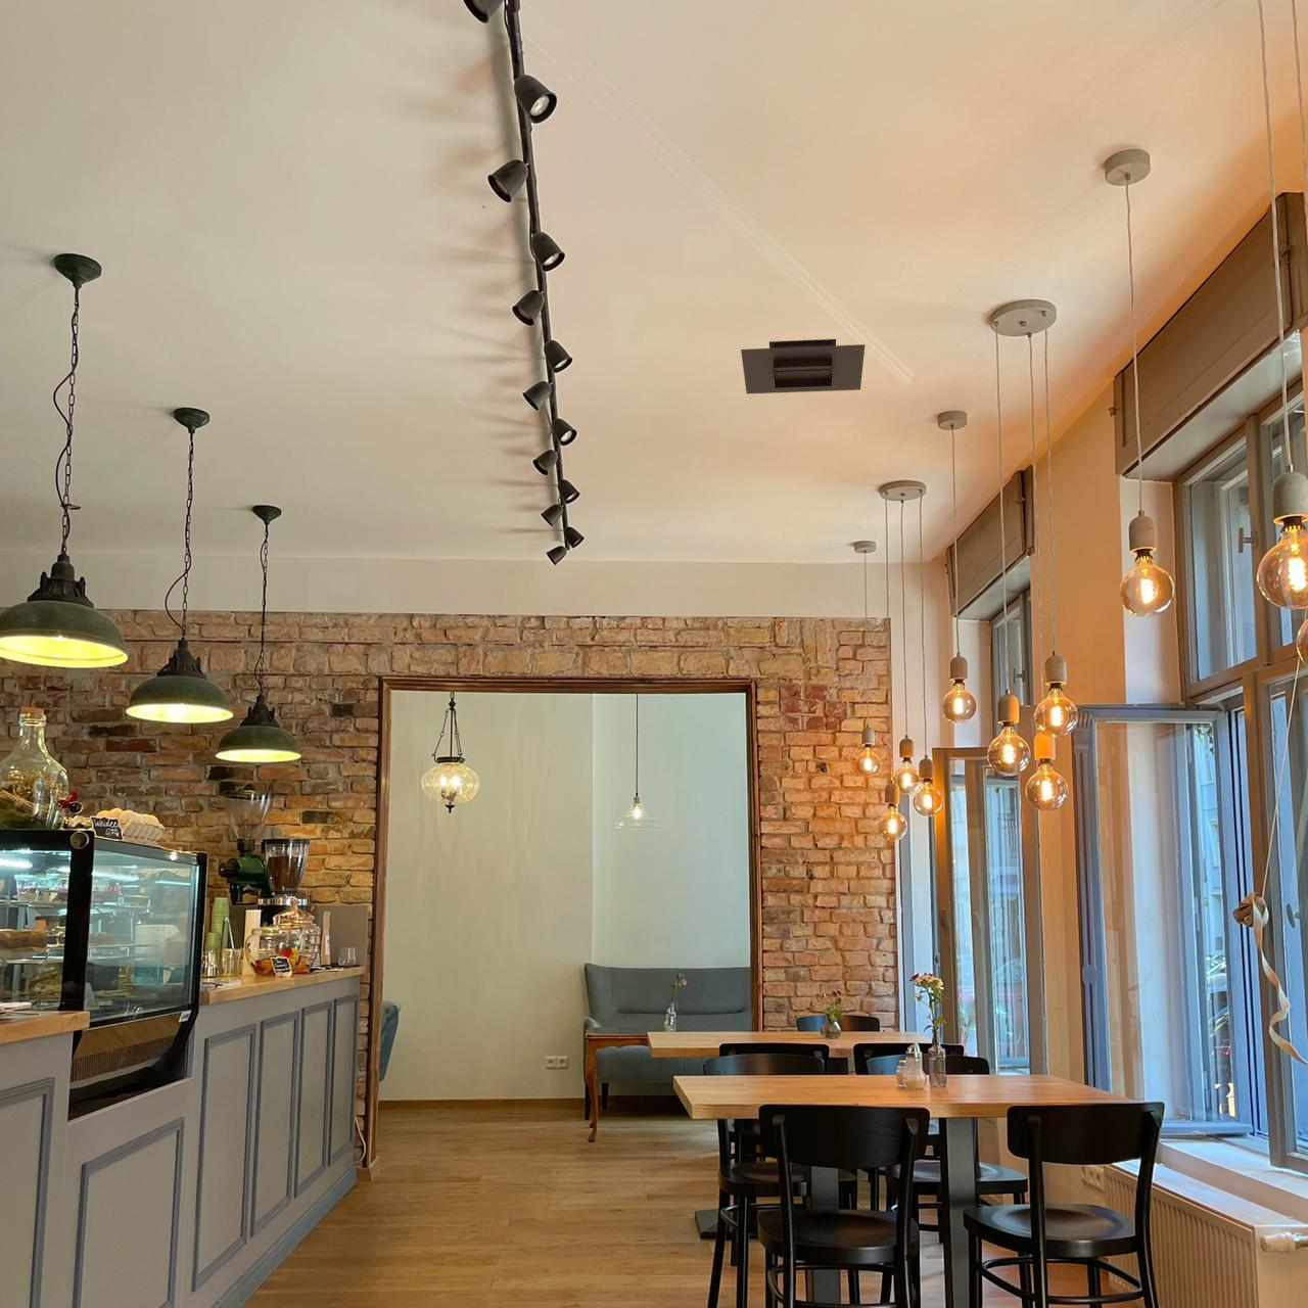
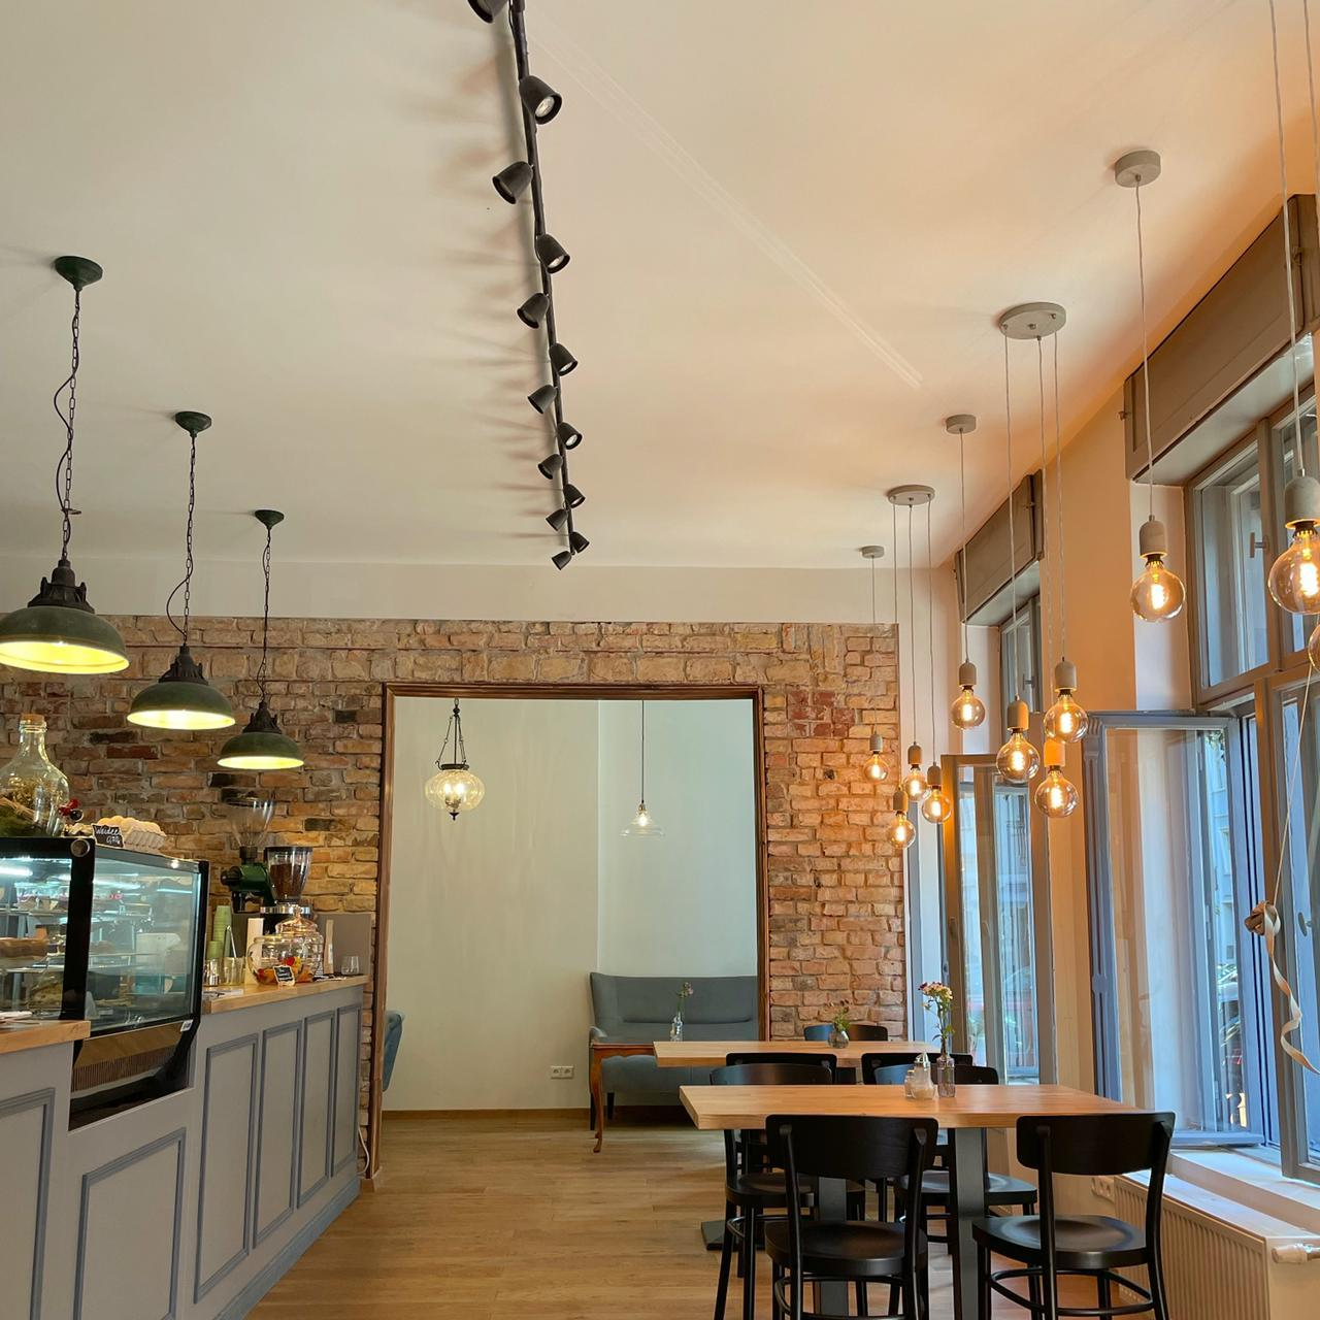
- ceiling vent [740,338,866,394]
